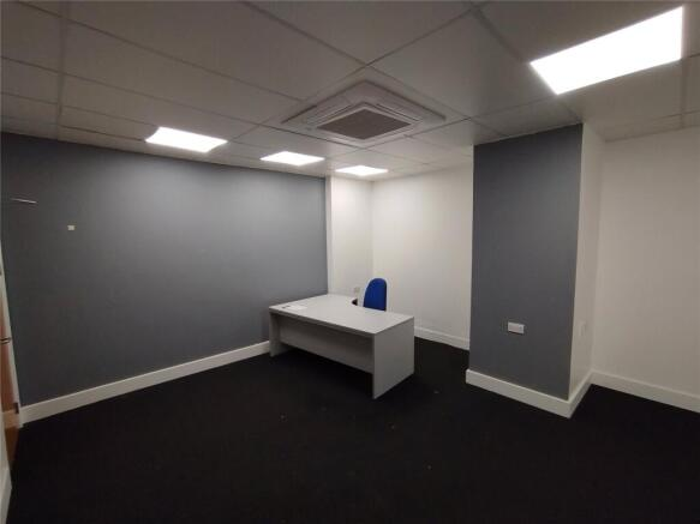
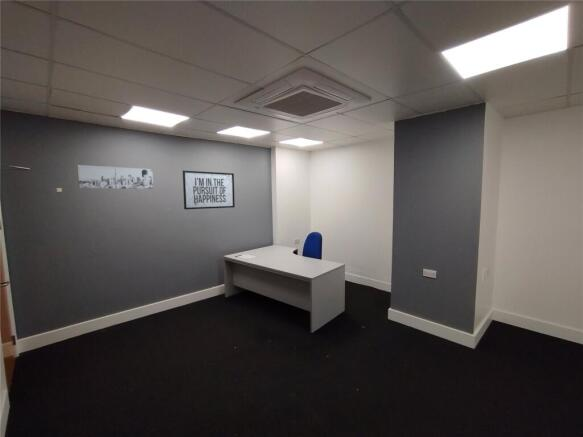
+ wall art [76,164,154,190]
+ mirror [182,170,236,210]
